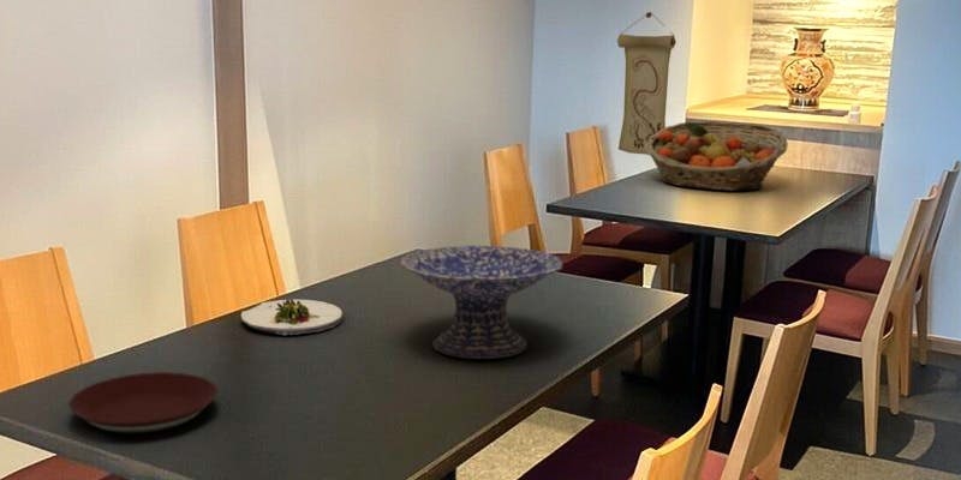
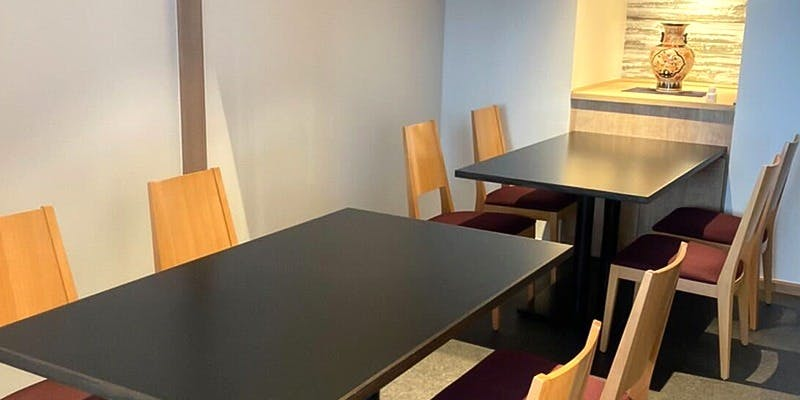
- plate [68,371,219,434]
- fruit basket [645,120,789,192]
- wall scroll [616,11,678,156]
- salad plate [240,298,344,336]
- decorative bowl [399,245,565,360]
